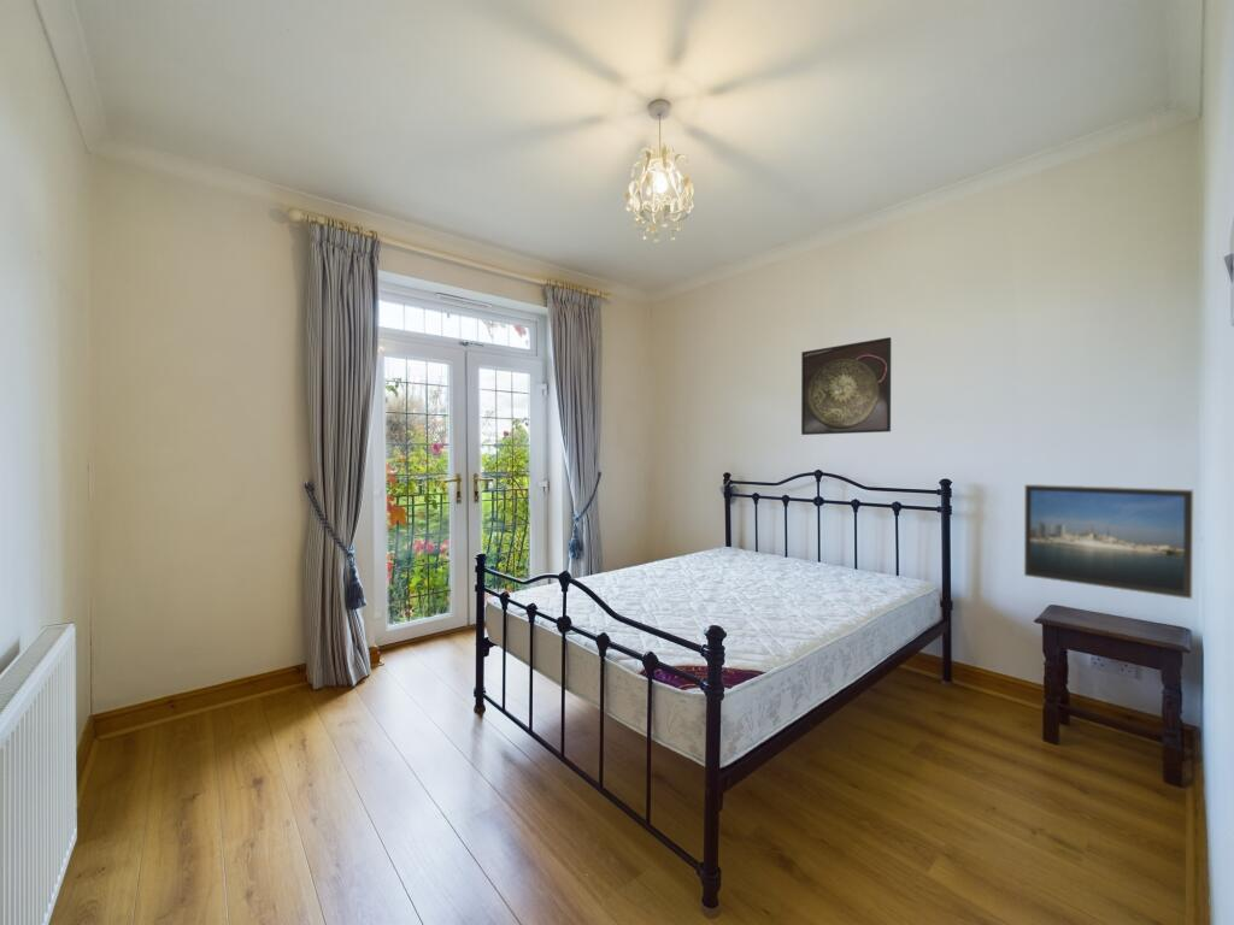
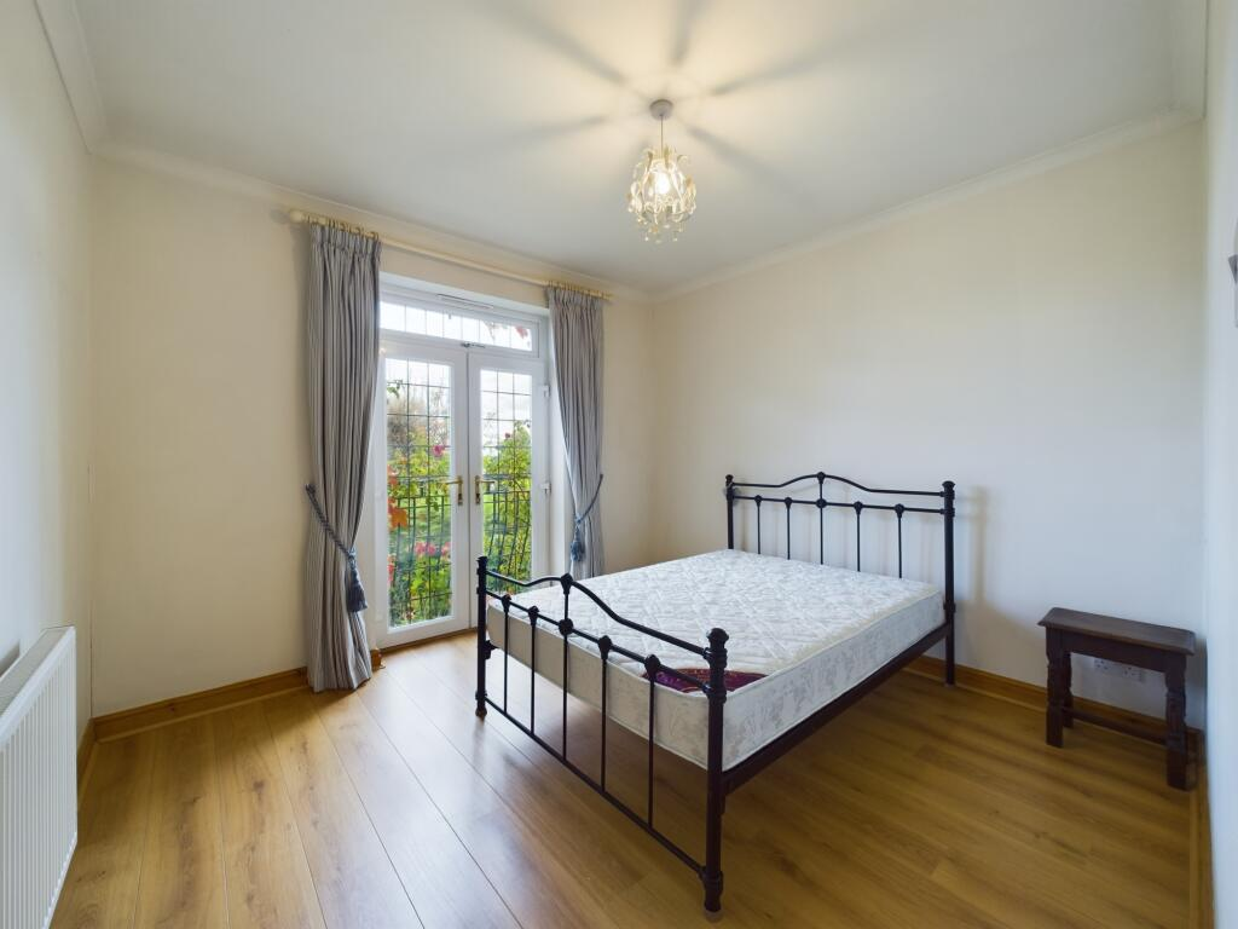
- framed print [1023,483,1195,601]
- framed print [800,336,892,436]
